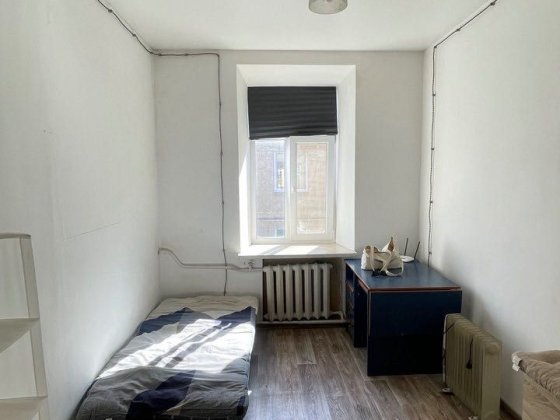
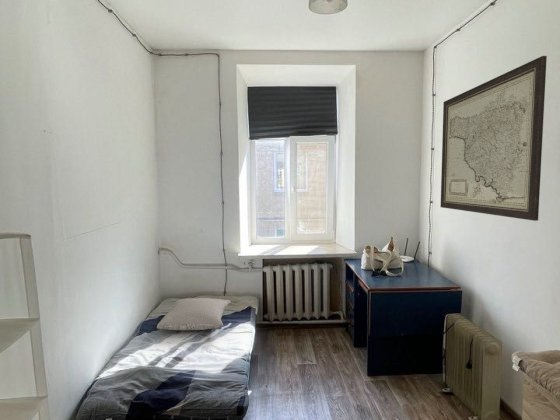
+ wall art [440,55,548,222]
+ pillow [156,297,232,331]
